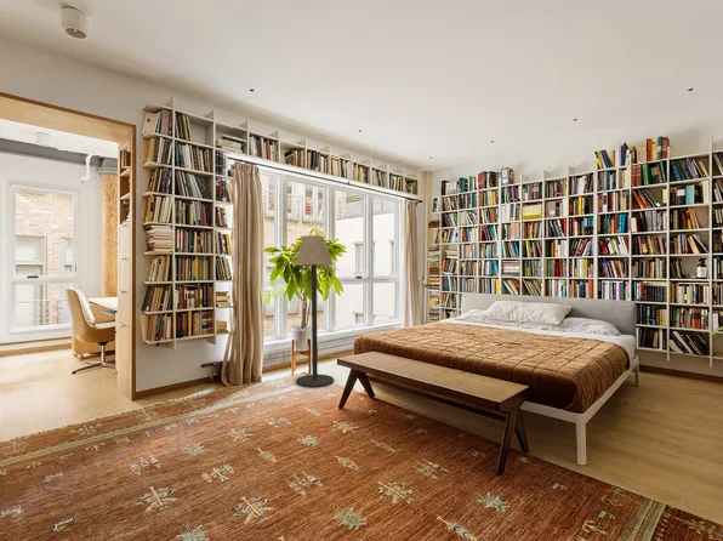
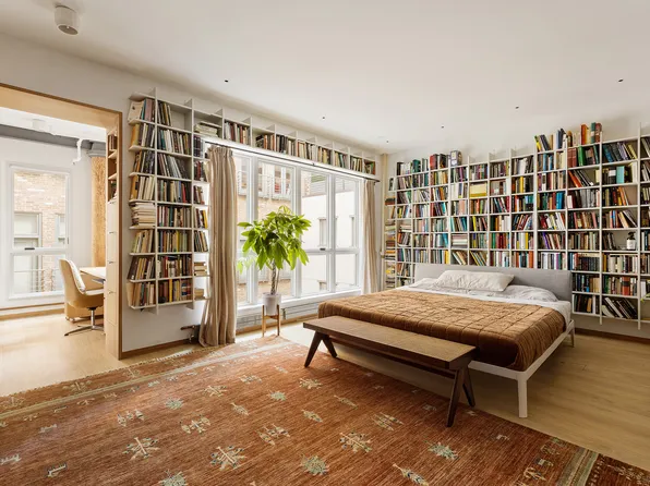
- floor lamp [294,234,335,388]
